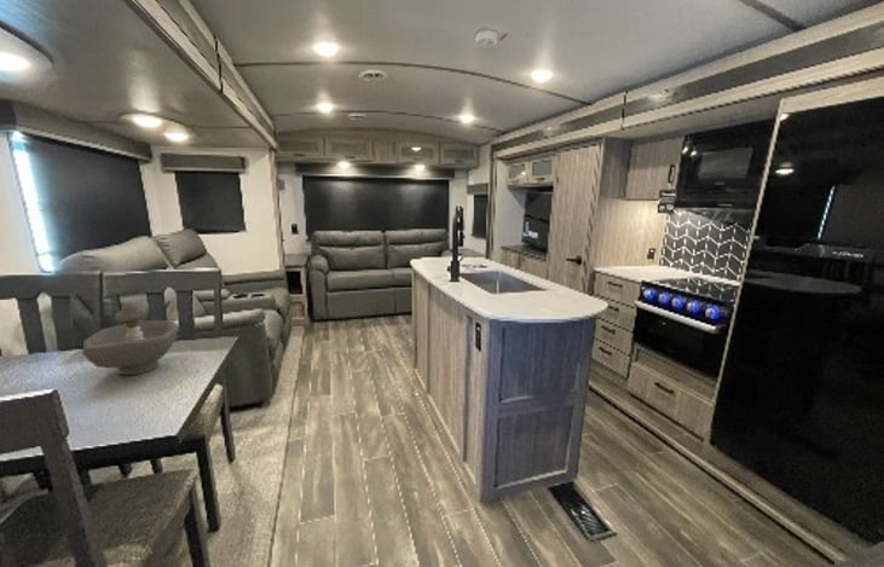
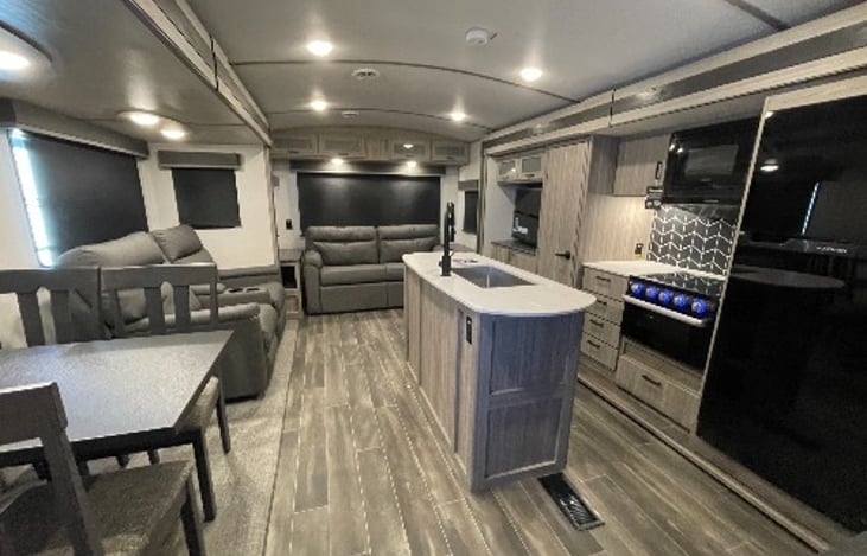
- decorative bowl [81,303,180,376]
